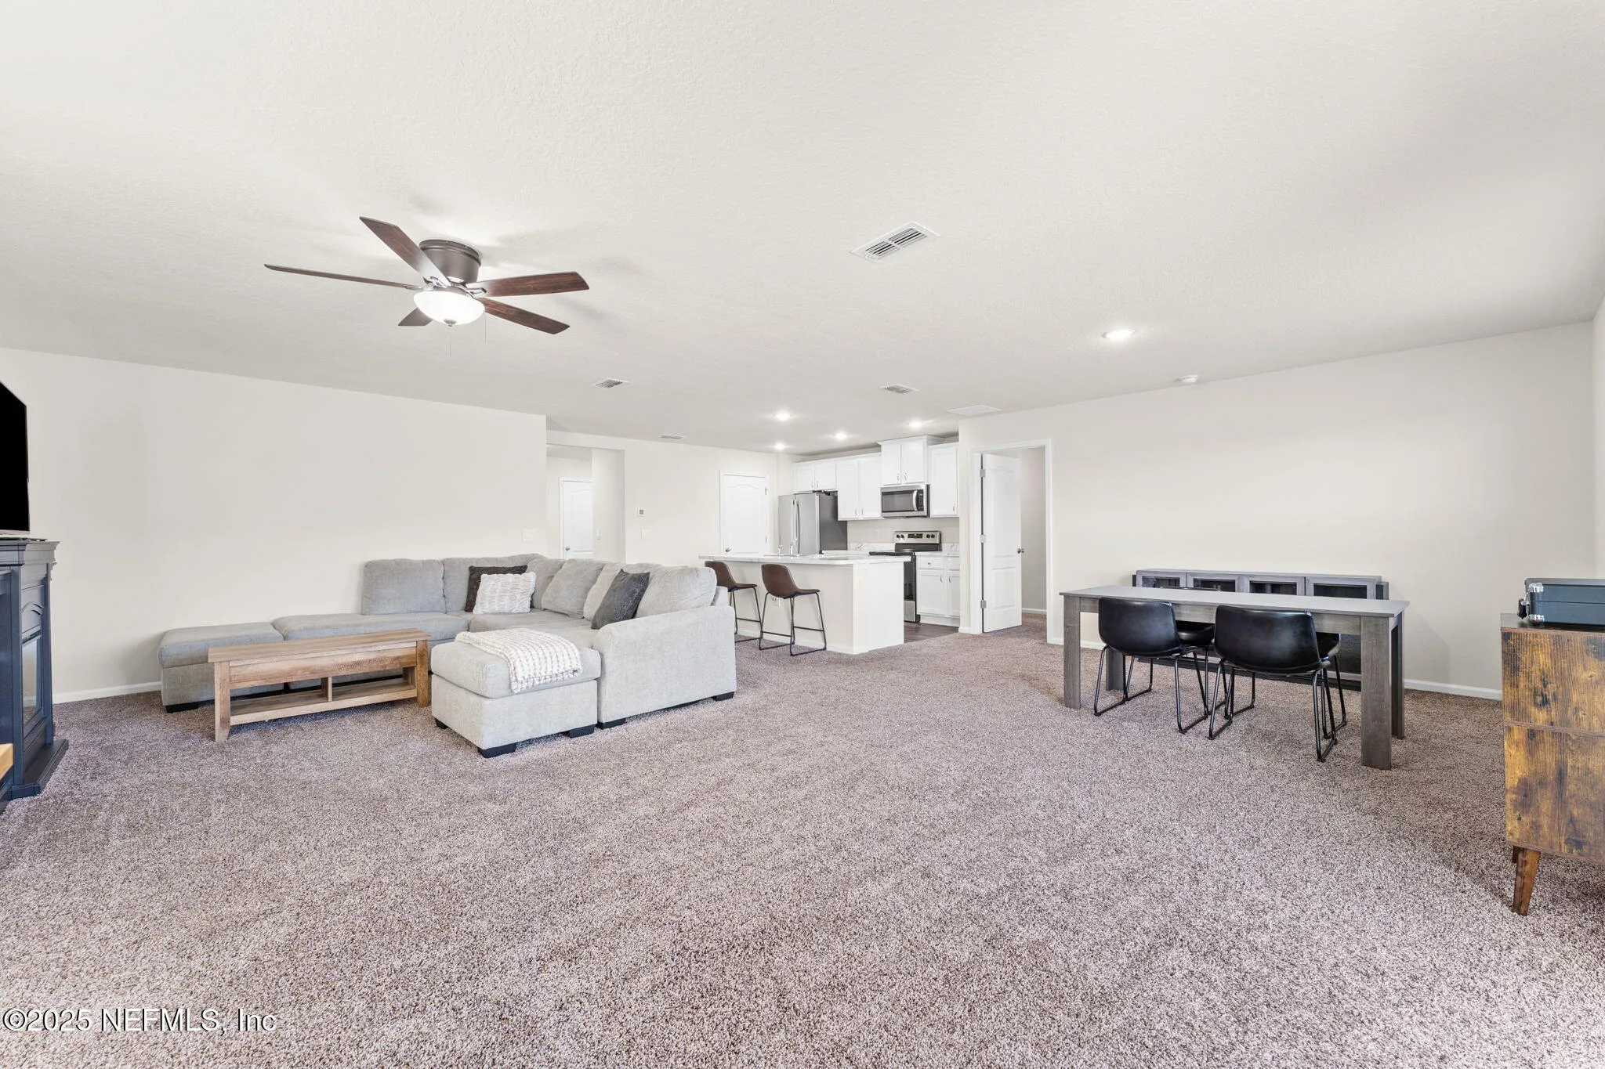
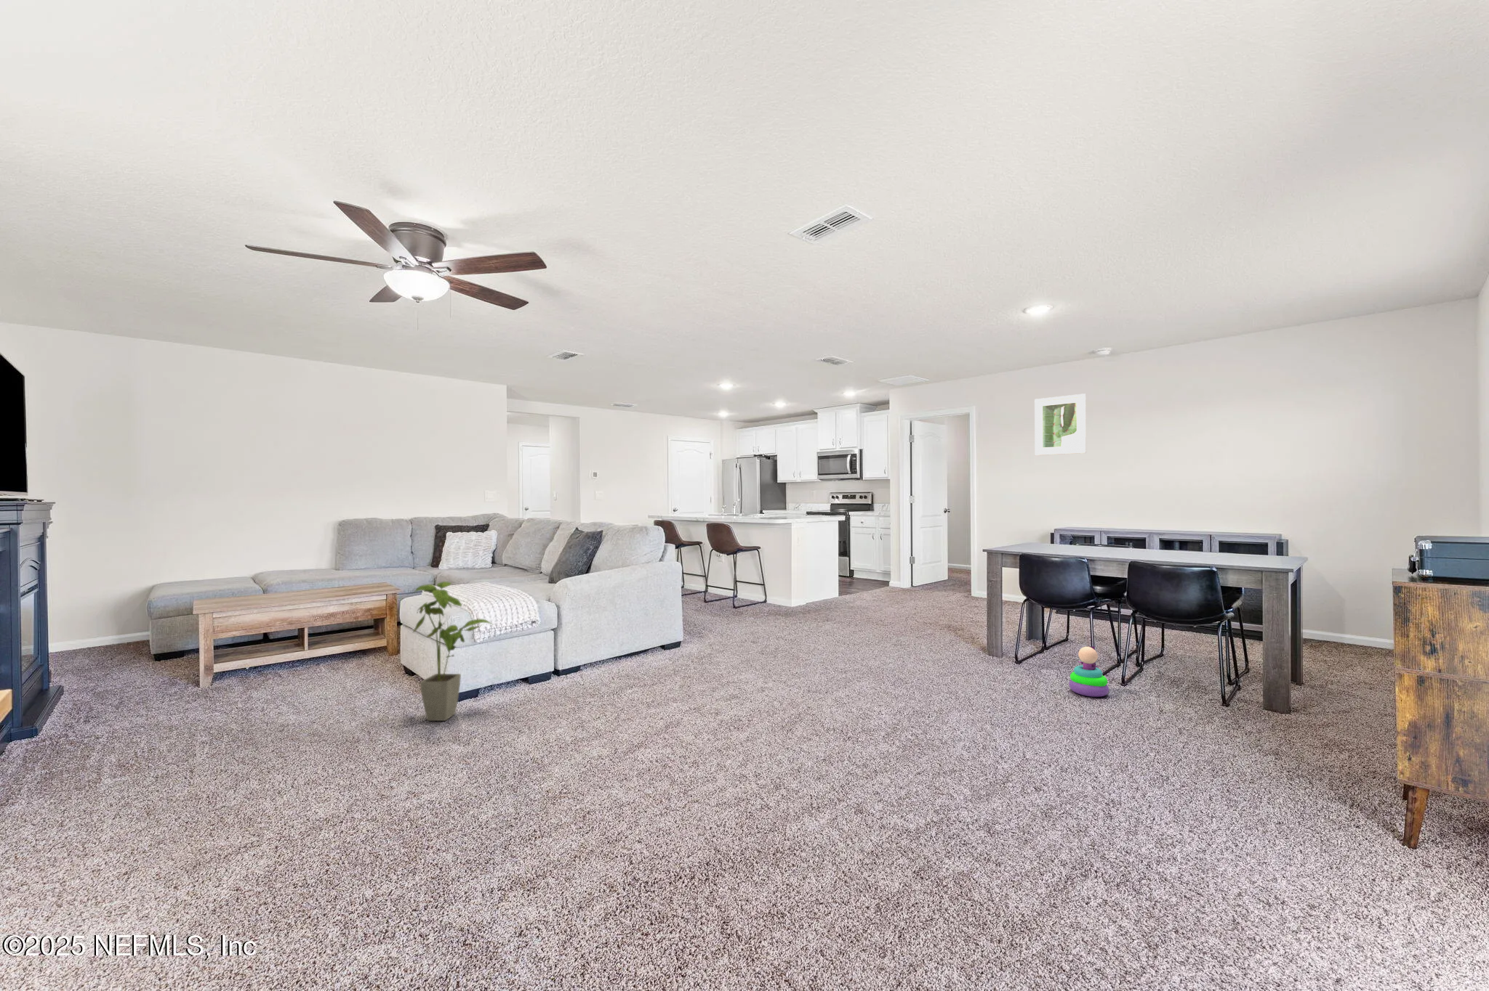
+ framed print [1034,394,1087,456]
+ house plant [412,581,495,721]
+ stacking toy [1068,646,1109,698]
